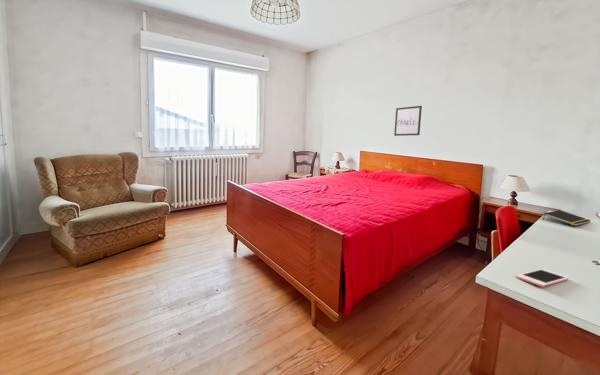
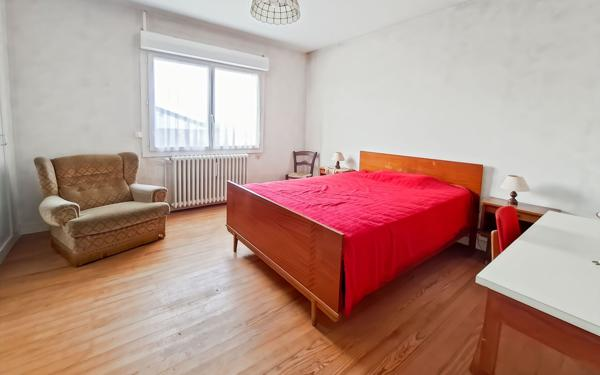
- notepad [542,209,592,227]
- wall art [393,105,423,137]
- cell phone [516,268,570,288]
